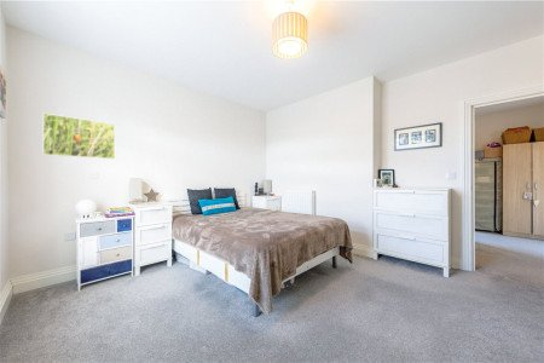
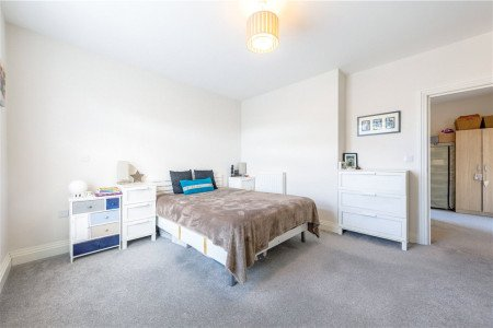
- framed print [42,113,116,160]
